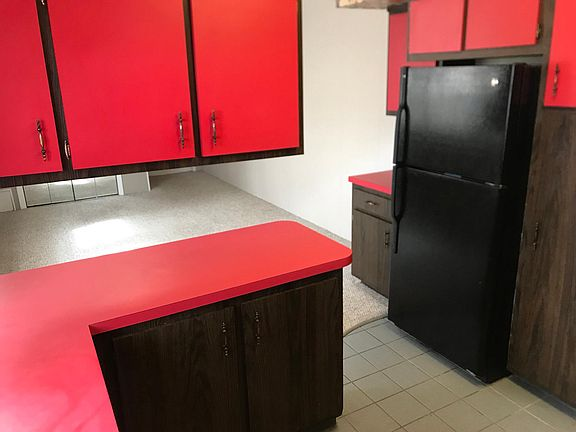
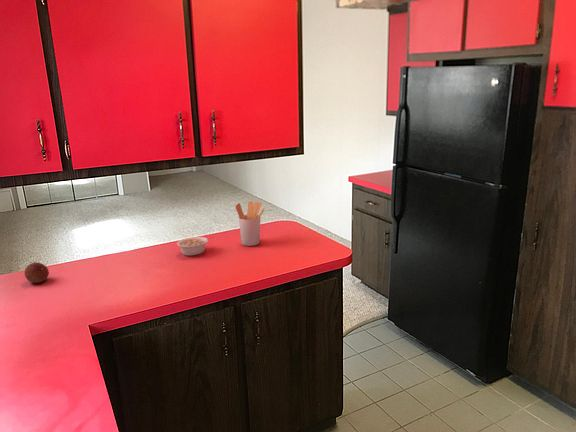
+ utensil holder [235,200,266,247]
+ legume [176,236,215,257]
+ fruit [24,261,50,284]
